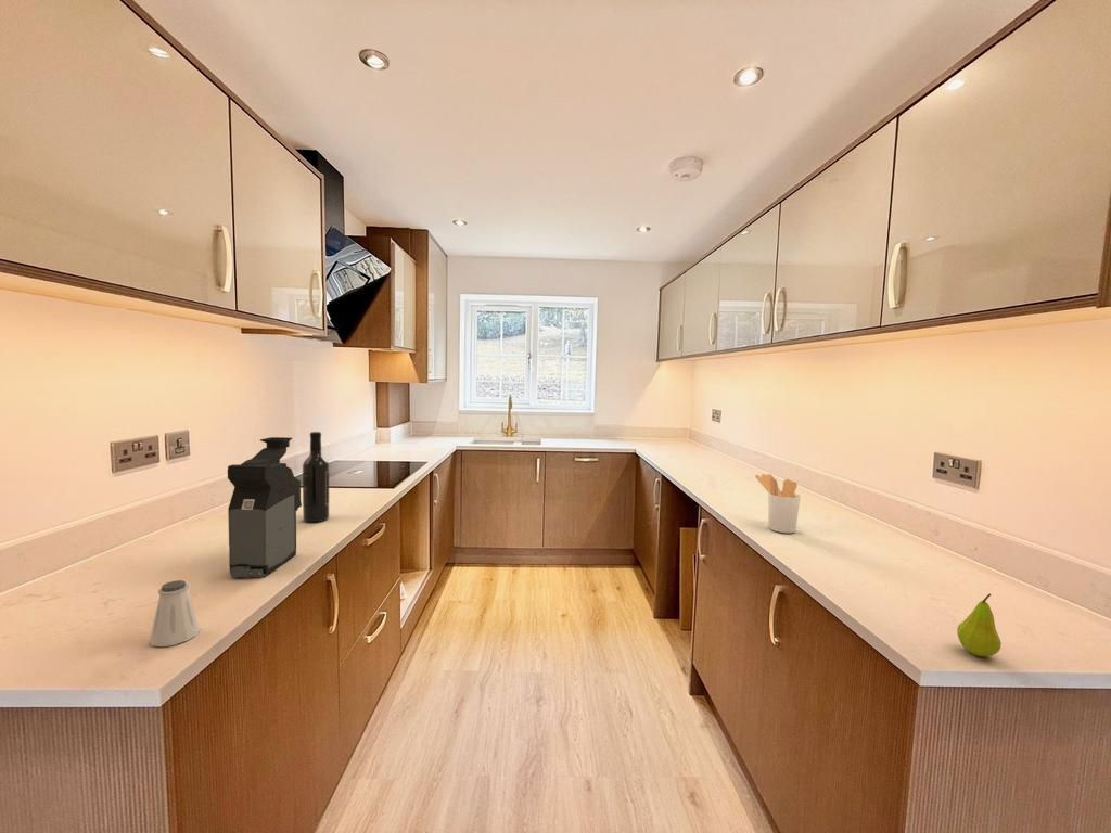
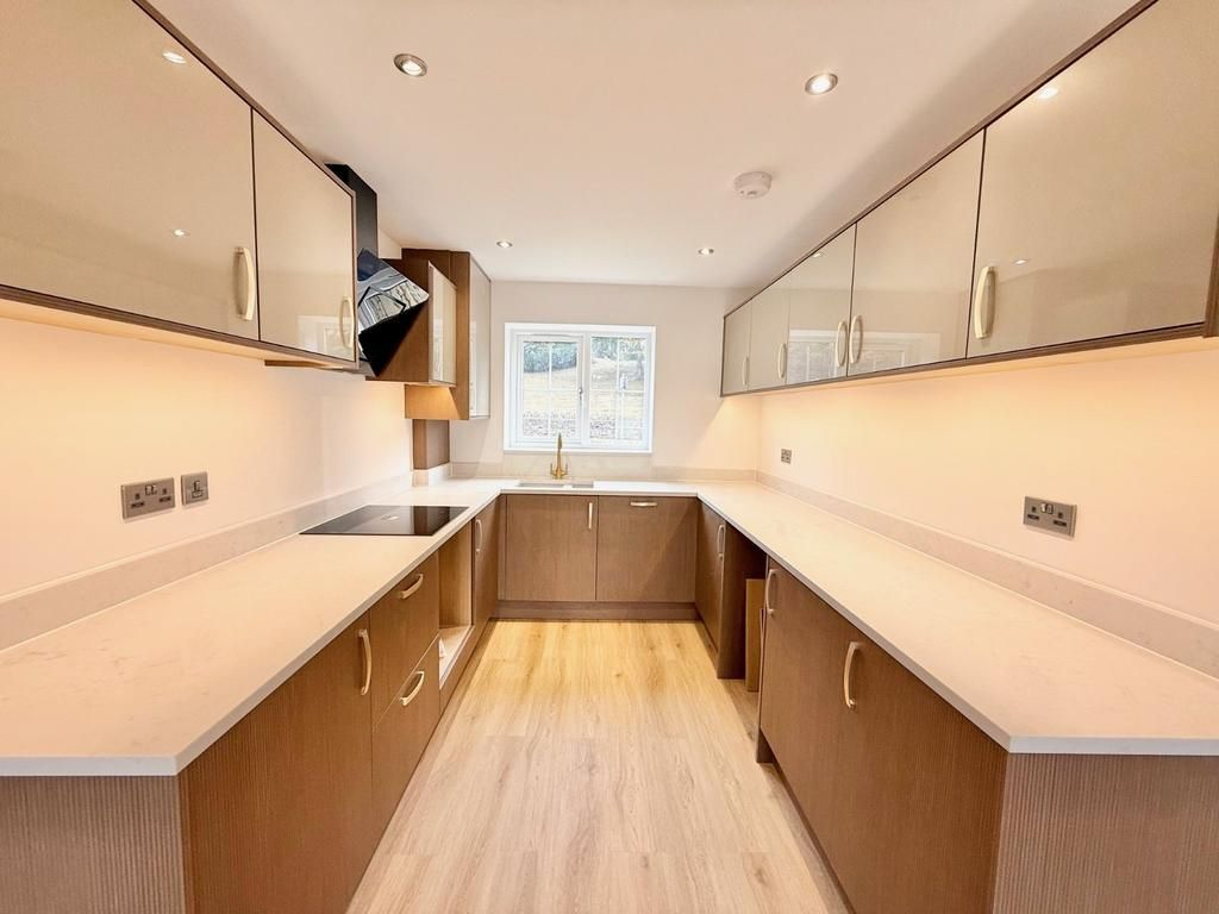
- wine bottle [302,431,330,523]
- utensil holder [754,473,801,534]
- fruit [956,592,1003,657]
- saltshaker [149,579,201,648]
- coffee maker [227,436,303,578]
